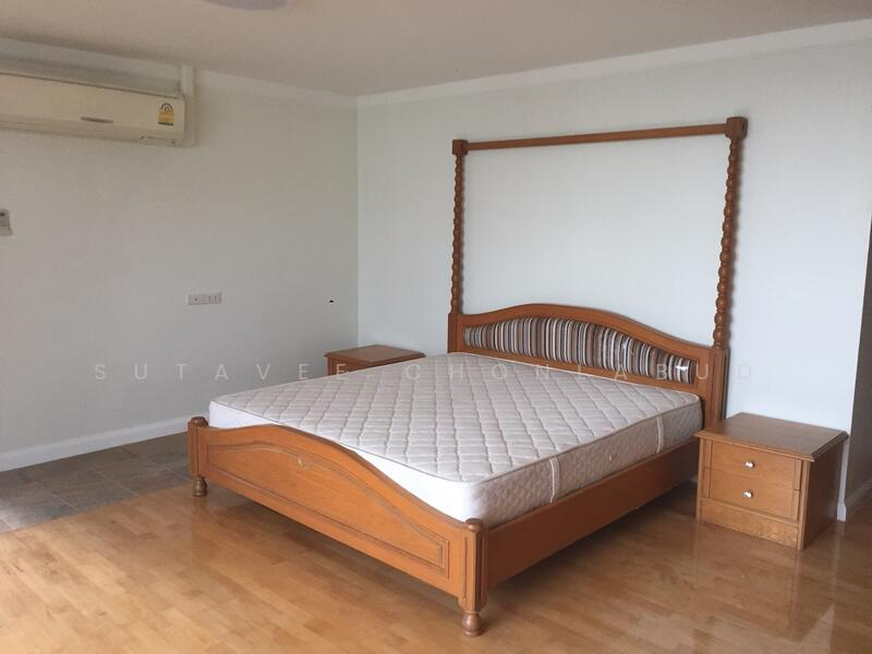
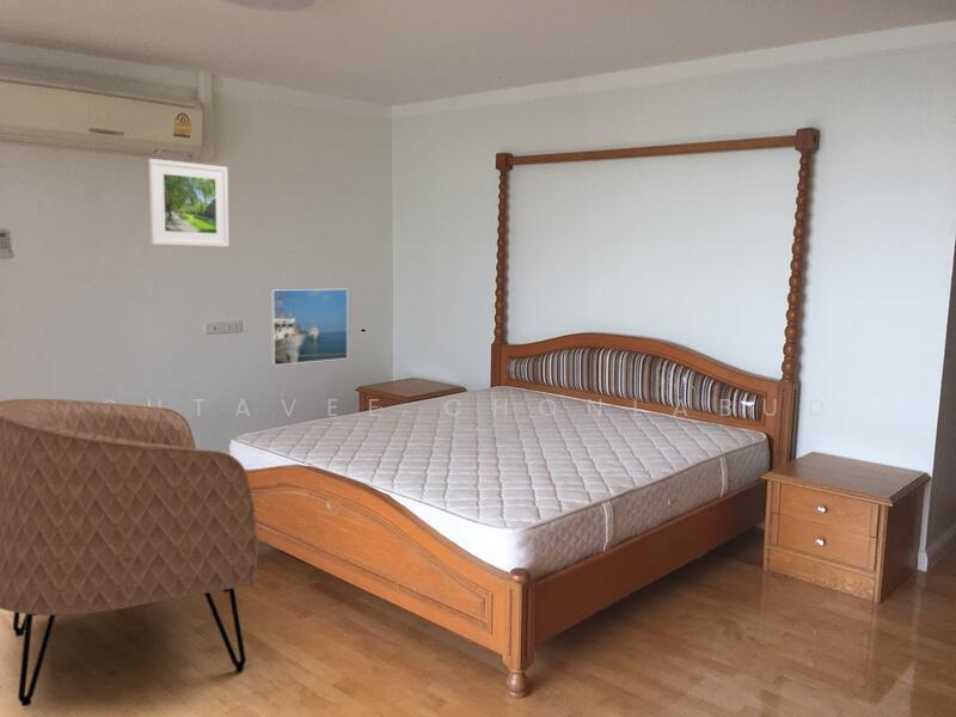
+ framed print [269,288,349,367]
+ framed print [147,158,229,247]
+ armchair [0,398,258,707]
